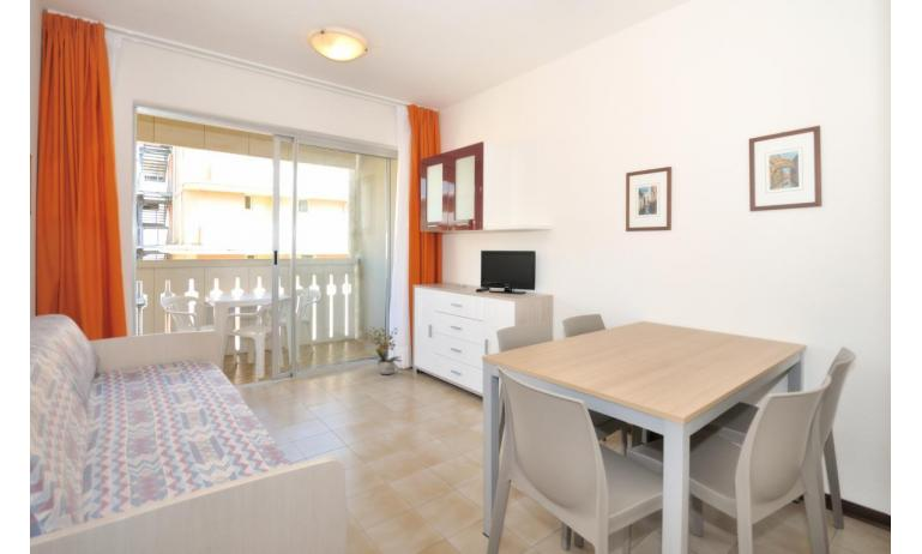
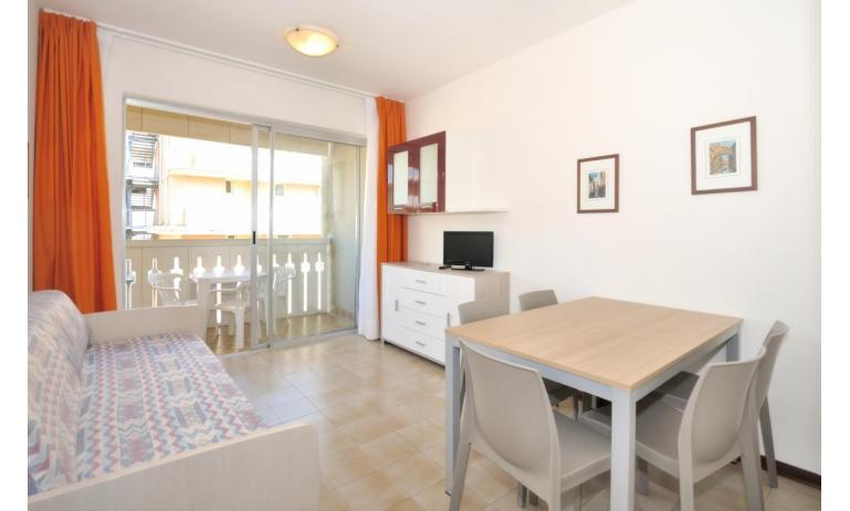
- potted plant [364,325,403,375]
